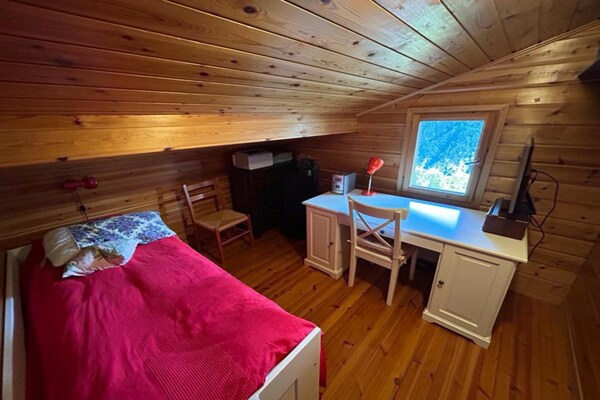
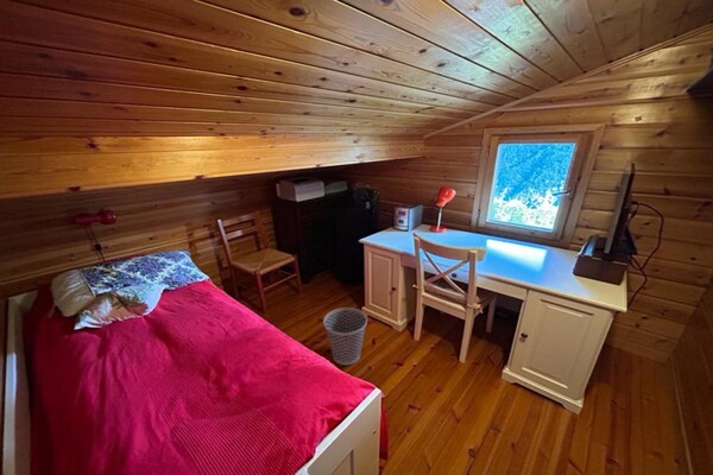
+ wastebasket [322,306,368,366]
